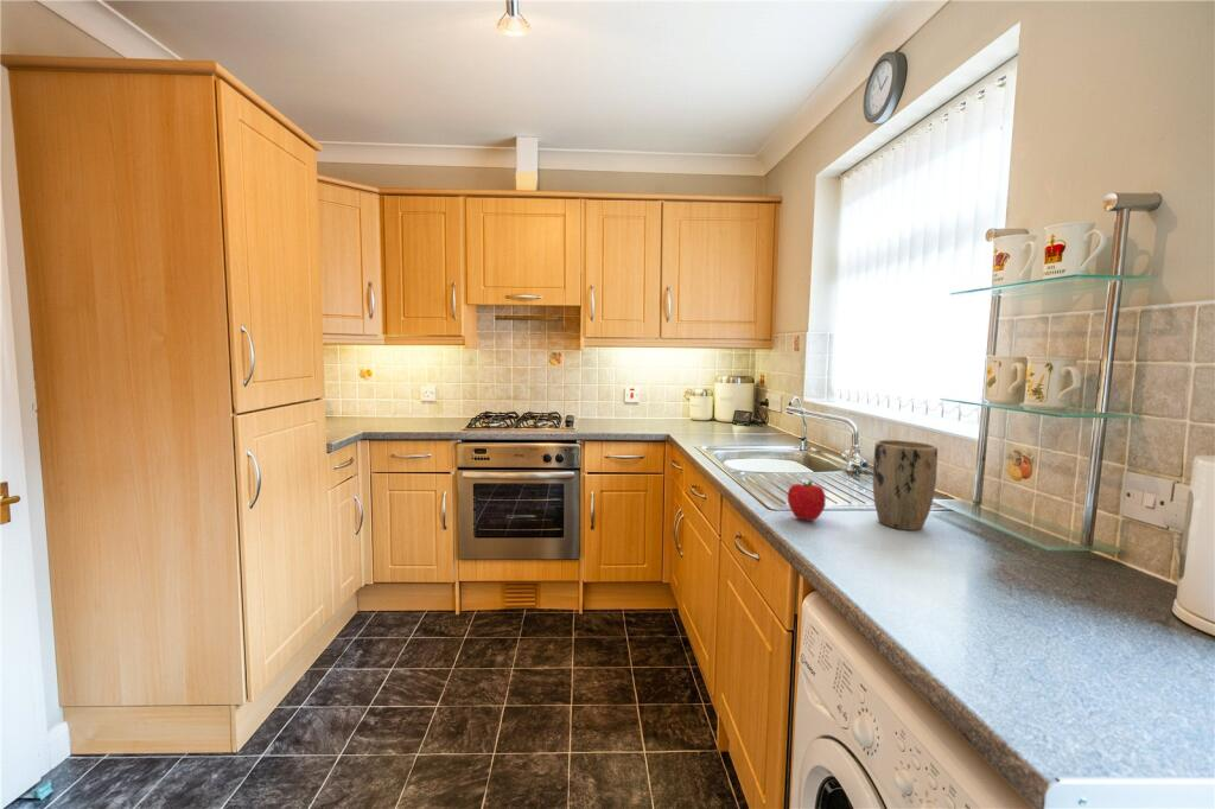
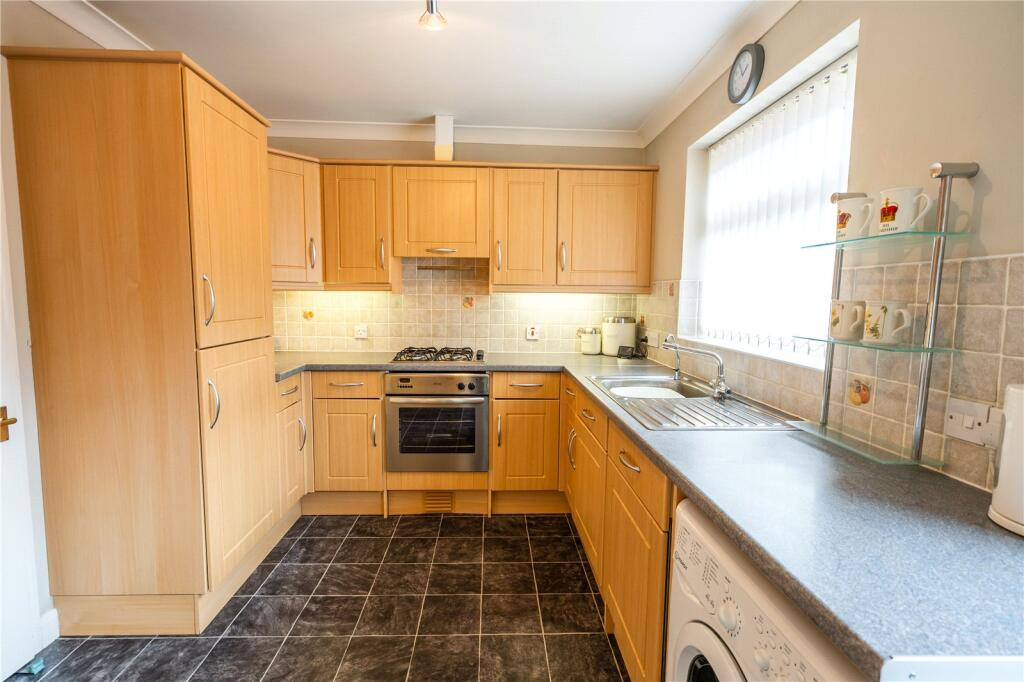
- fruit [787,479,827,522]
- plant pot [872,439,939,531]
